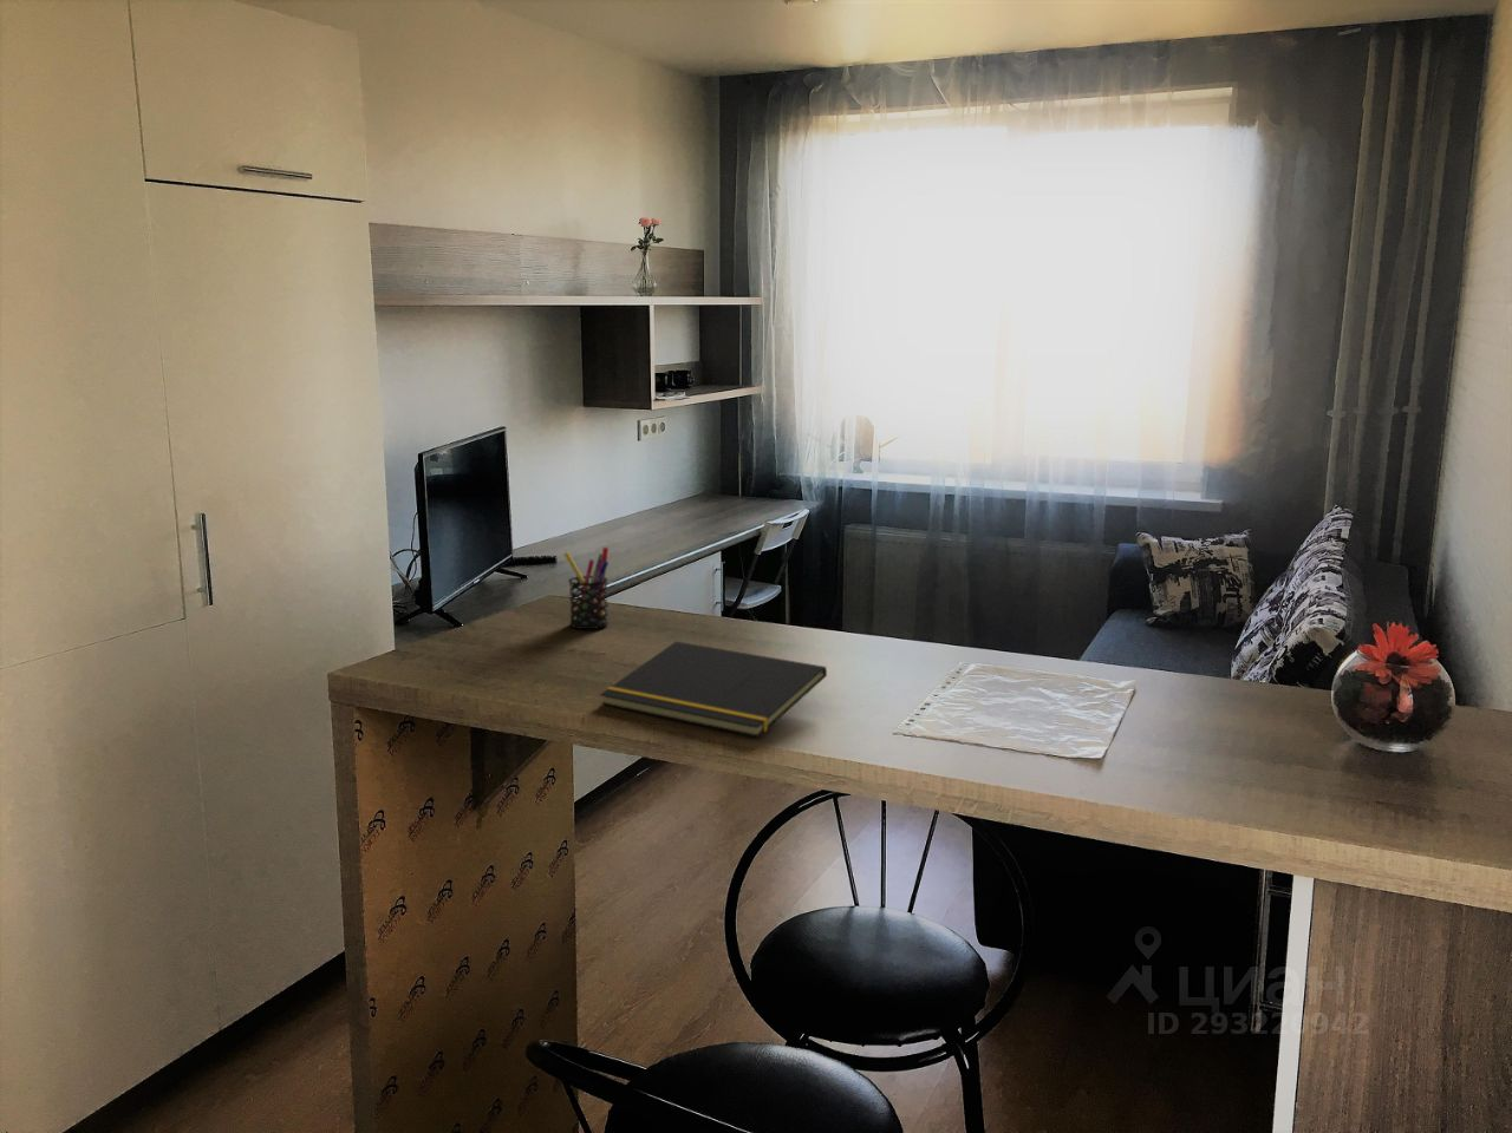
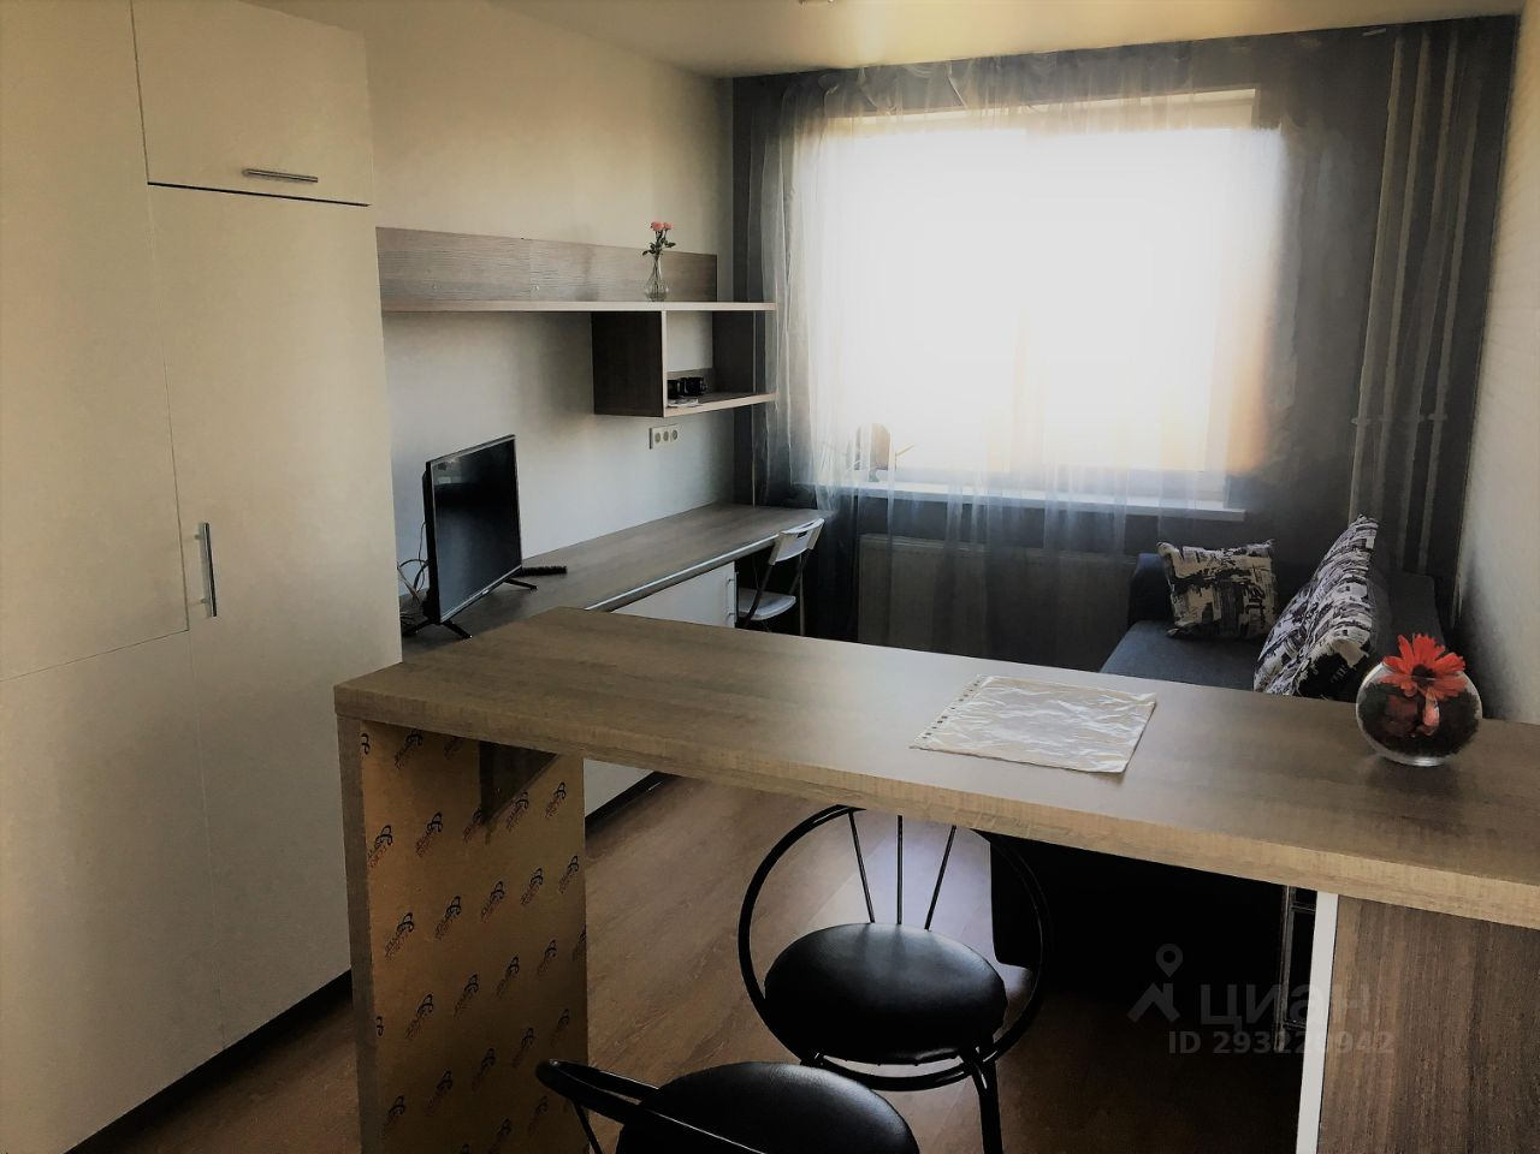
- pen holder [562,545,610,631]
- notepad [599,640,829,739]
